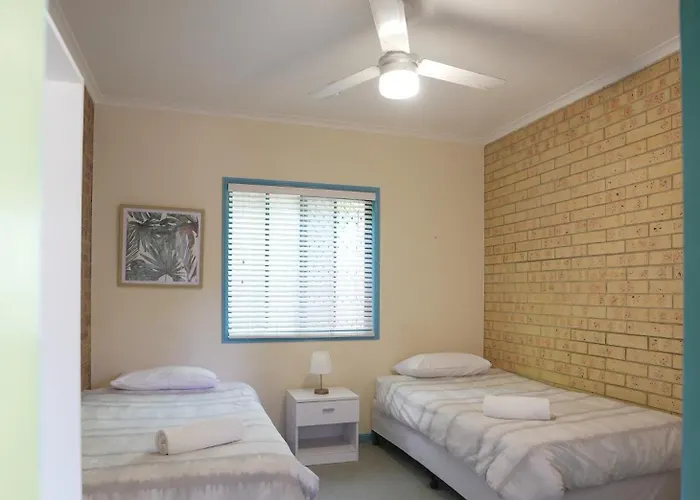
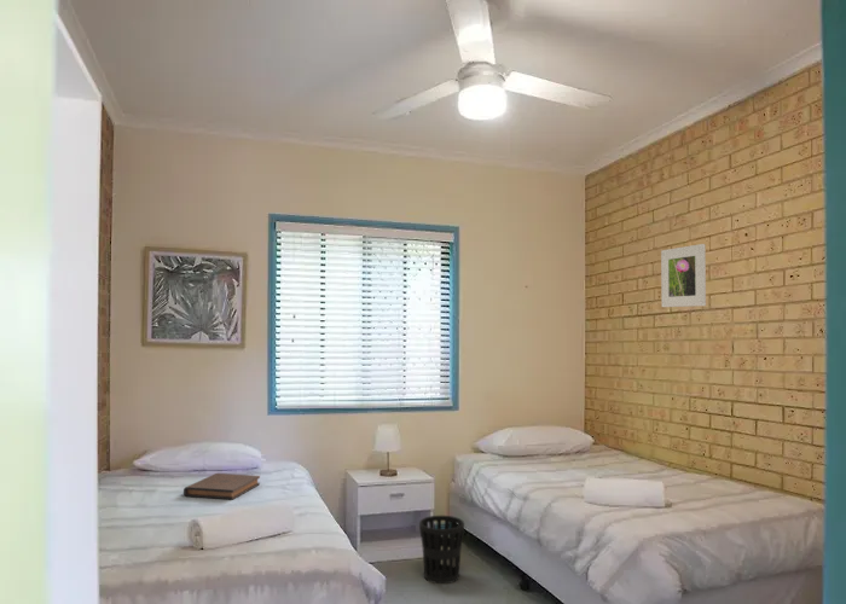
+ wastebasket [418,515,465,585]
+ book [182,472,261,500]
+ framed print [660,243,707,308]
